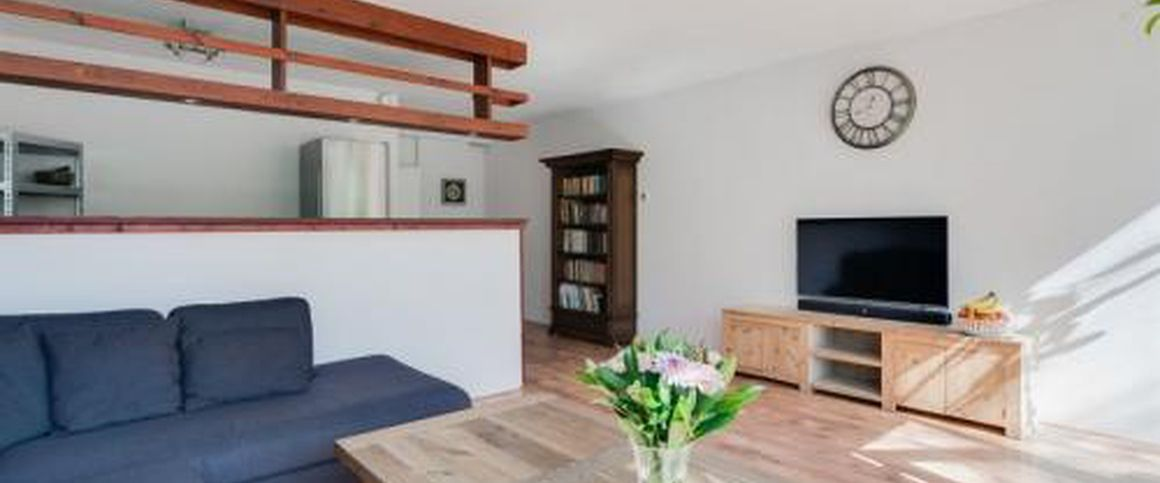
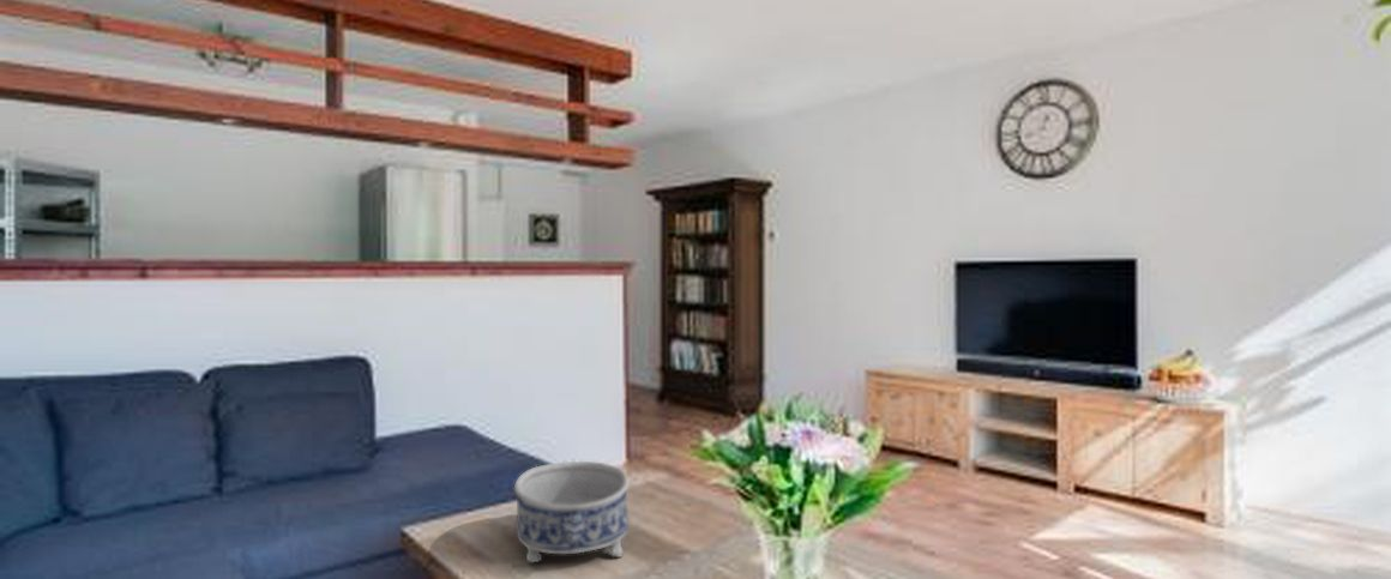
+ decorative bowl [513,460,631,565]
